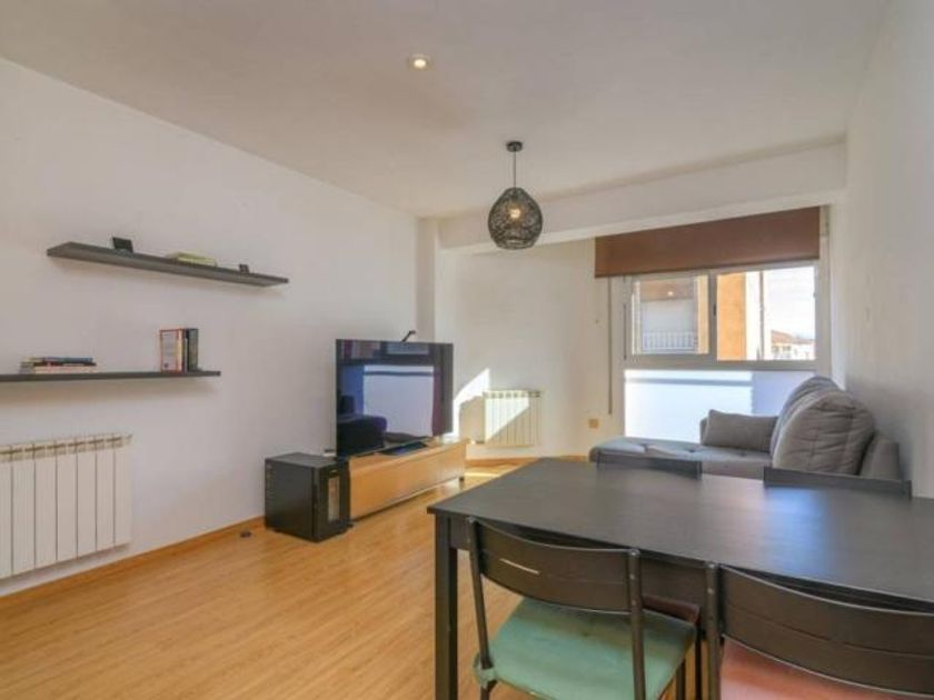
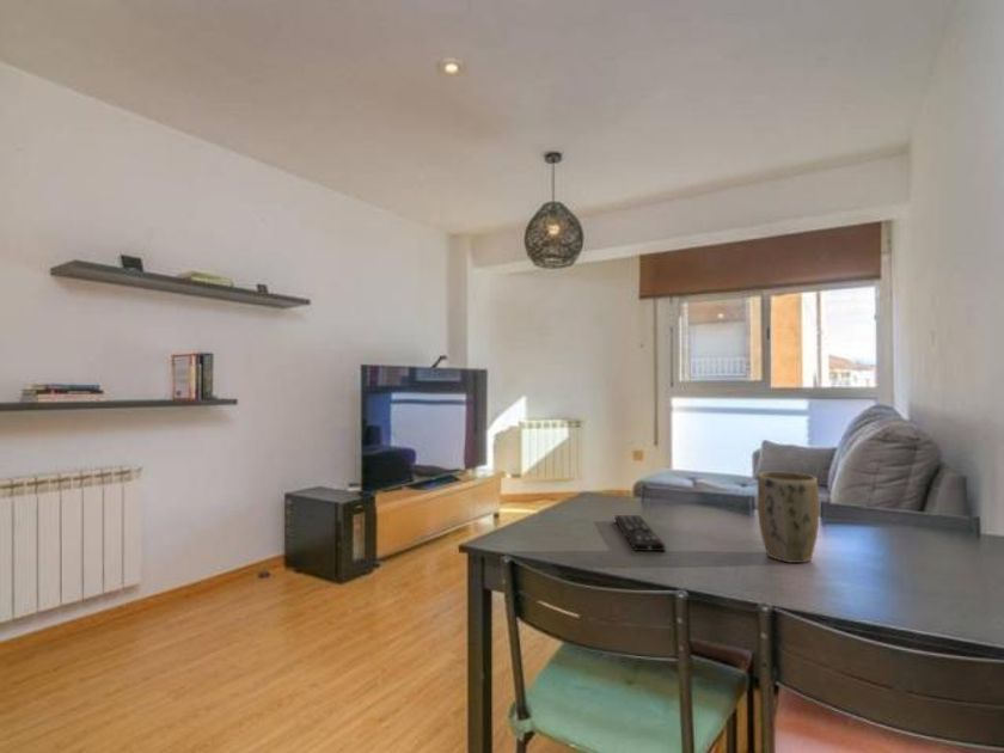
+ plant pot [757,471,820,564]
+ remote control [614,514,666,552]
